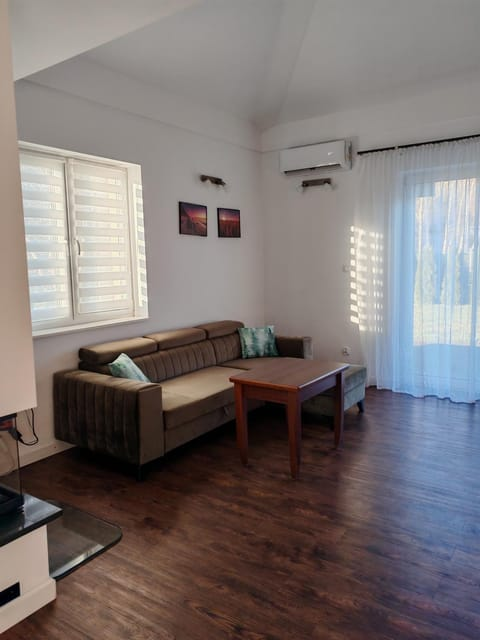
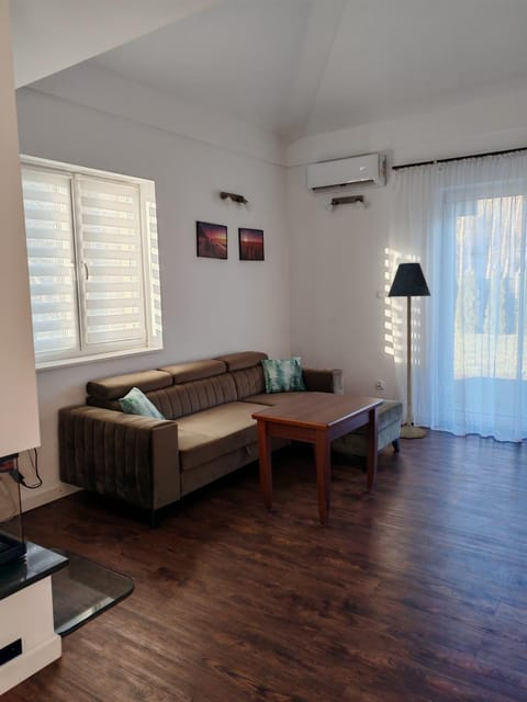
+ floor lamp [386,262,433,439]
